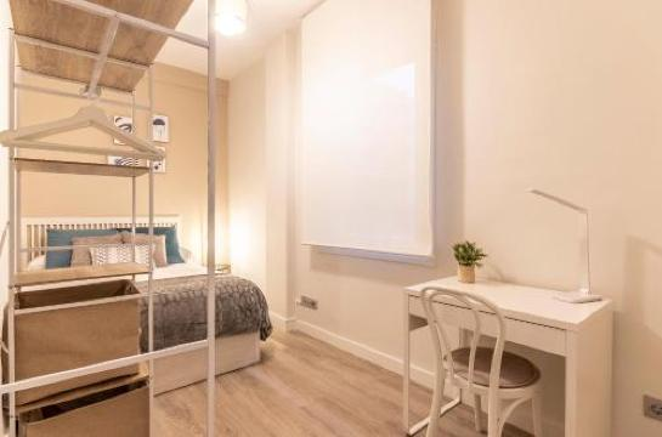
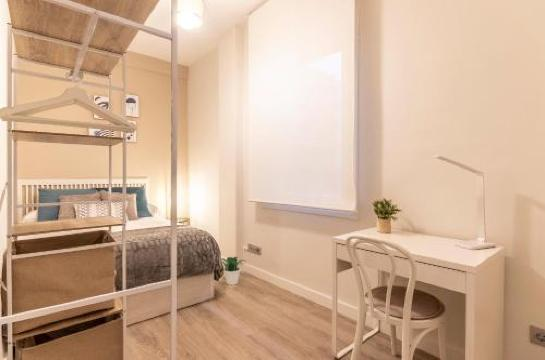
+ potted plant [220,256,246,286]
